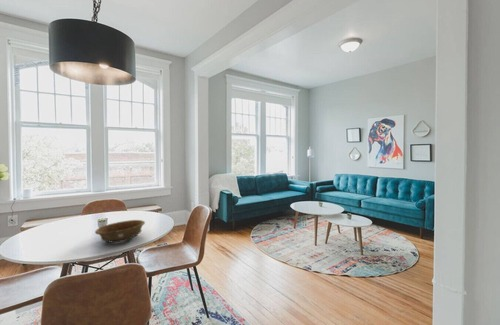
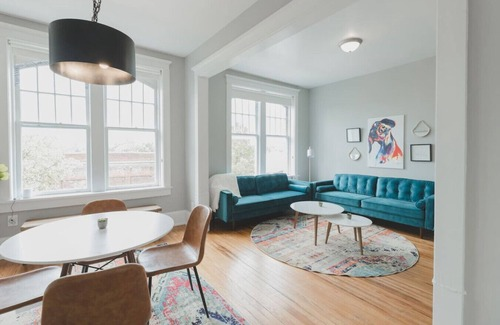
- decorative bowl [94,219,146,244]
